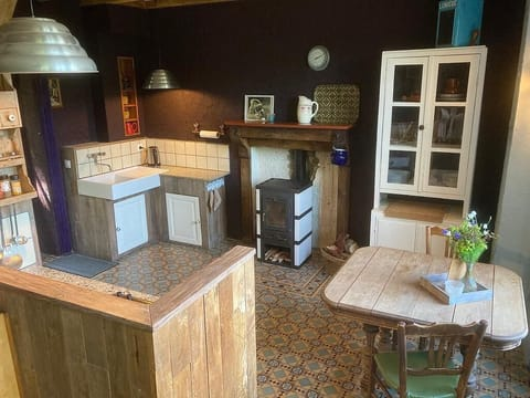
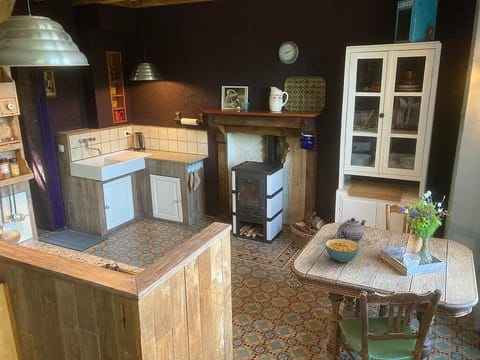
+ cereal bowl [324,238,361,263]
+ teapot [336,217,367,243]
